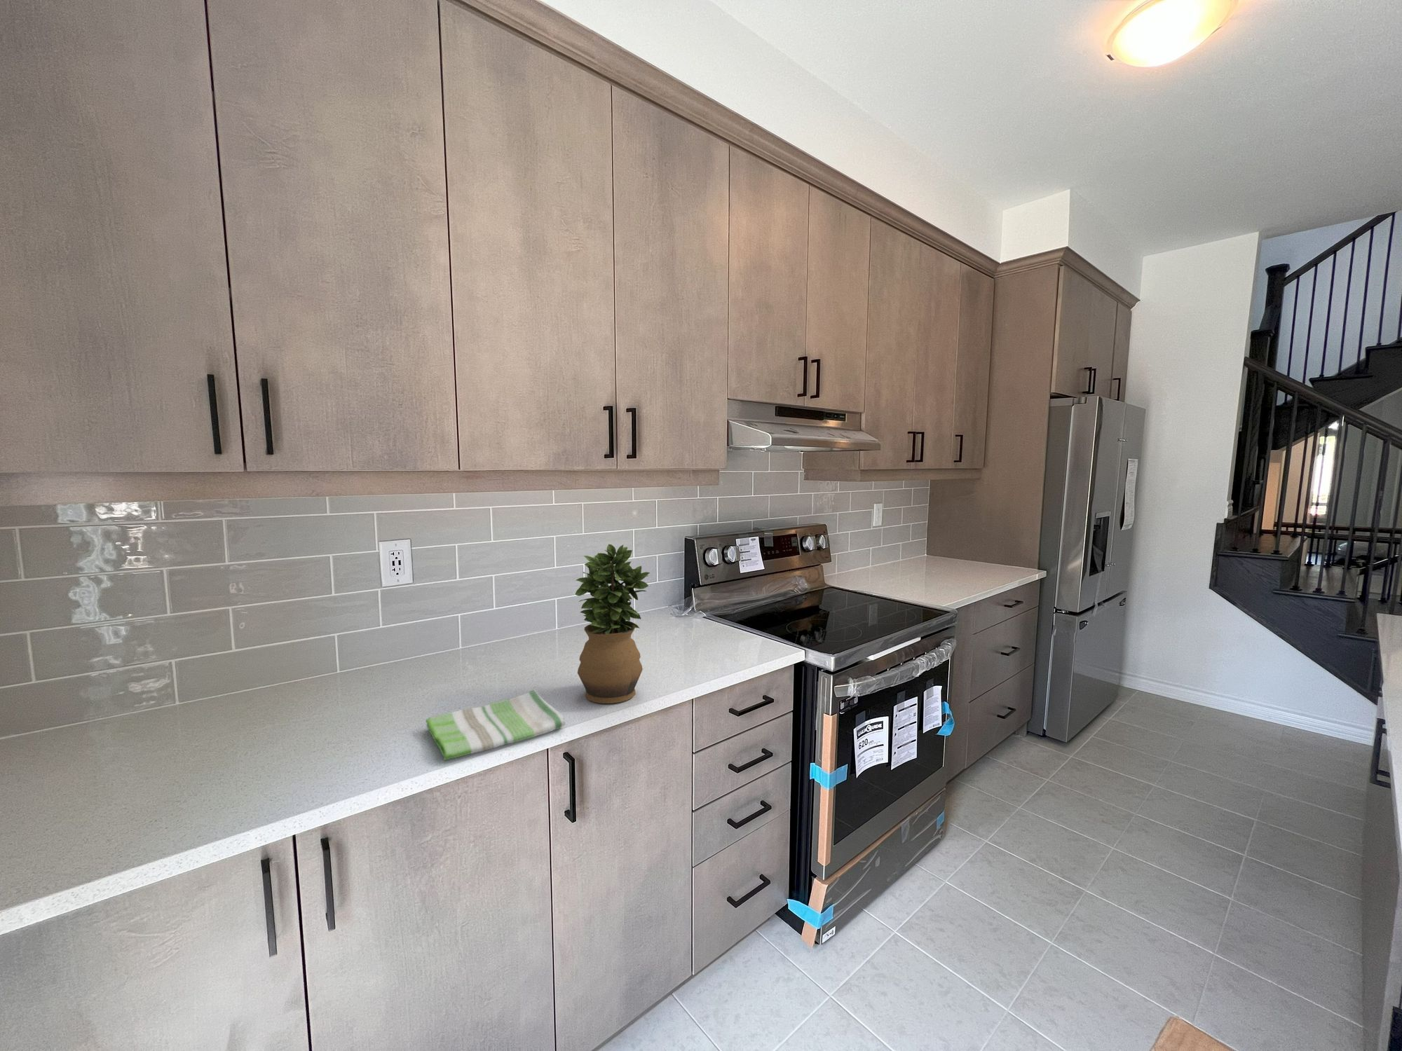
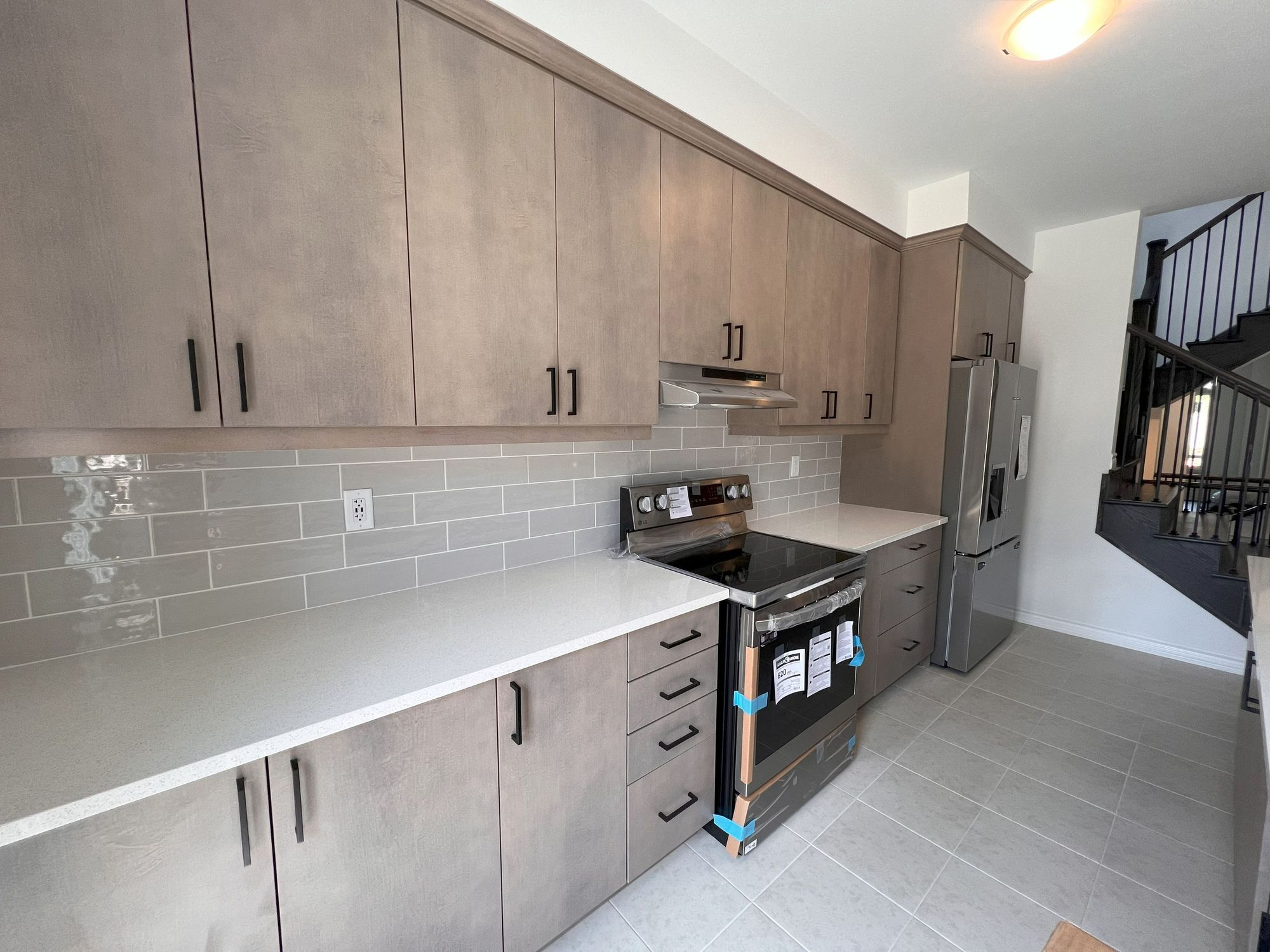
- dish towel [425,690,565,761]
- potted plant [575,544,650,704]
